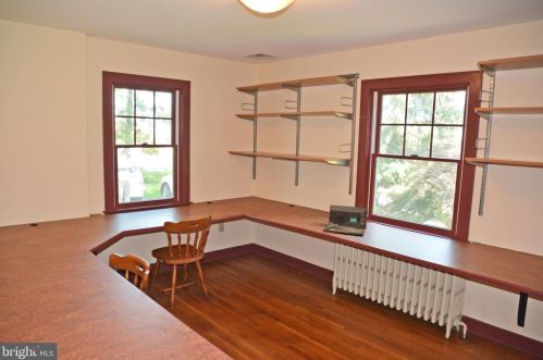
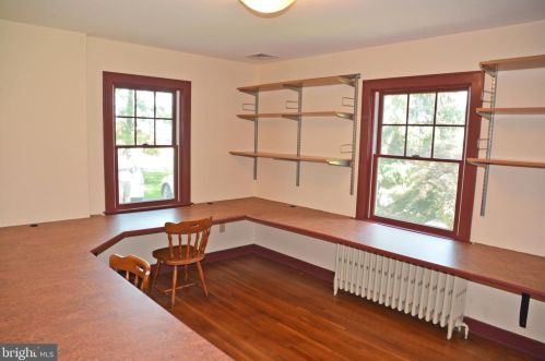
- laptop [323,203,369,236]
